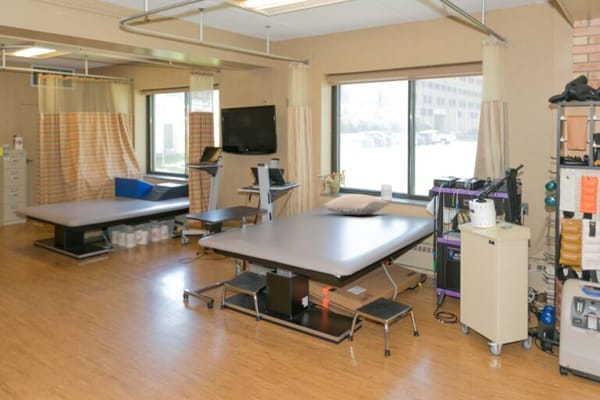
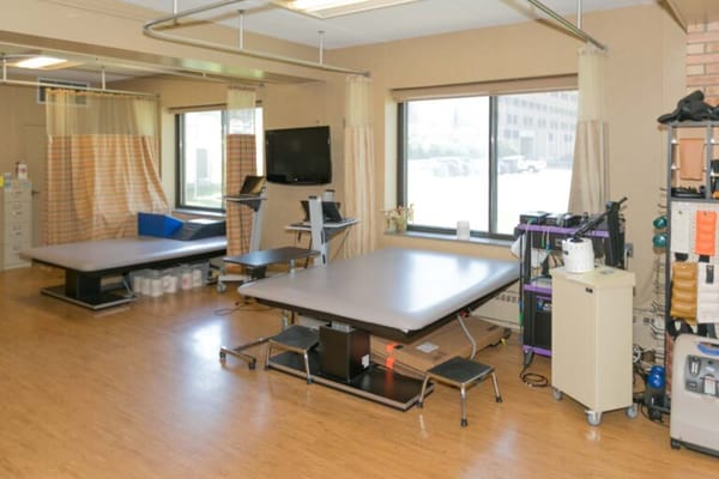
- pillow [322,193,390,216]
